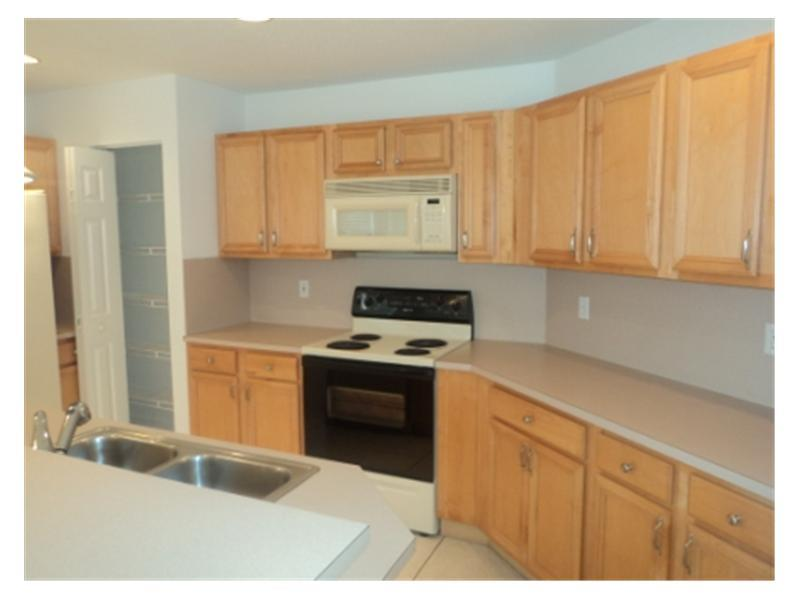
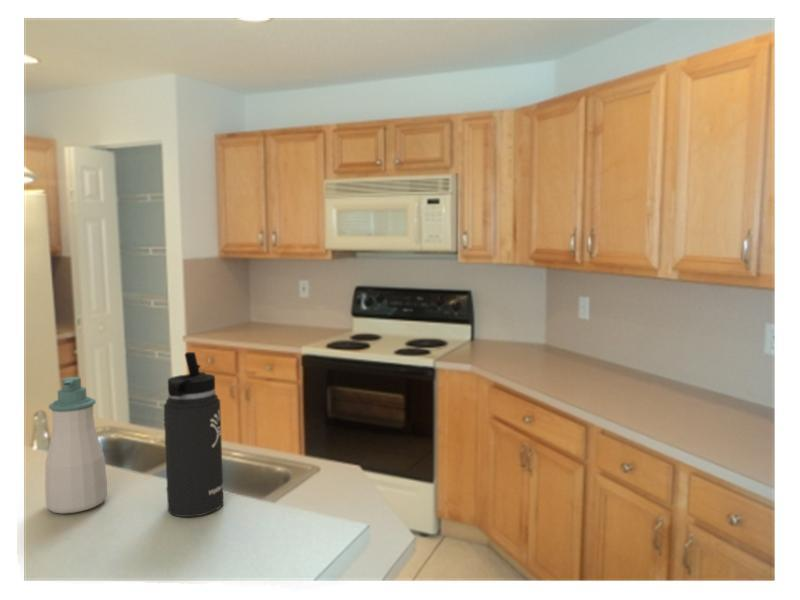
+ soap bottle [44,376,108,515]
+ thermos bottle [163,351,225,518]
